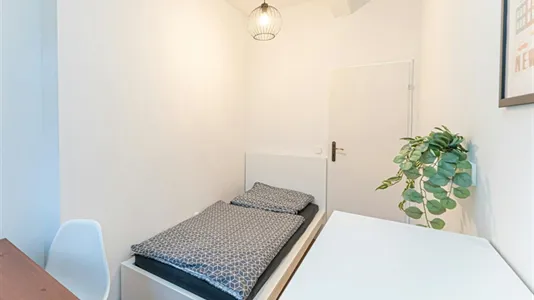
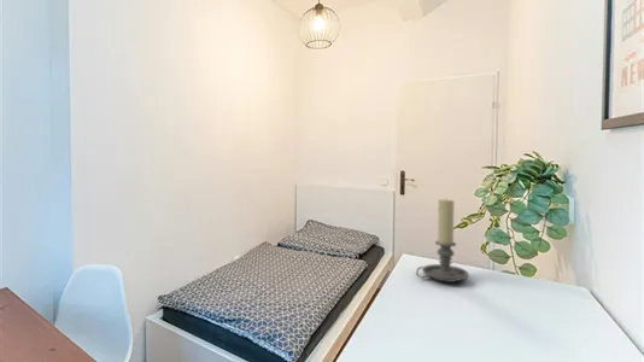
+ candle holder [415,199,470,284]
